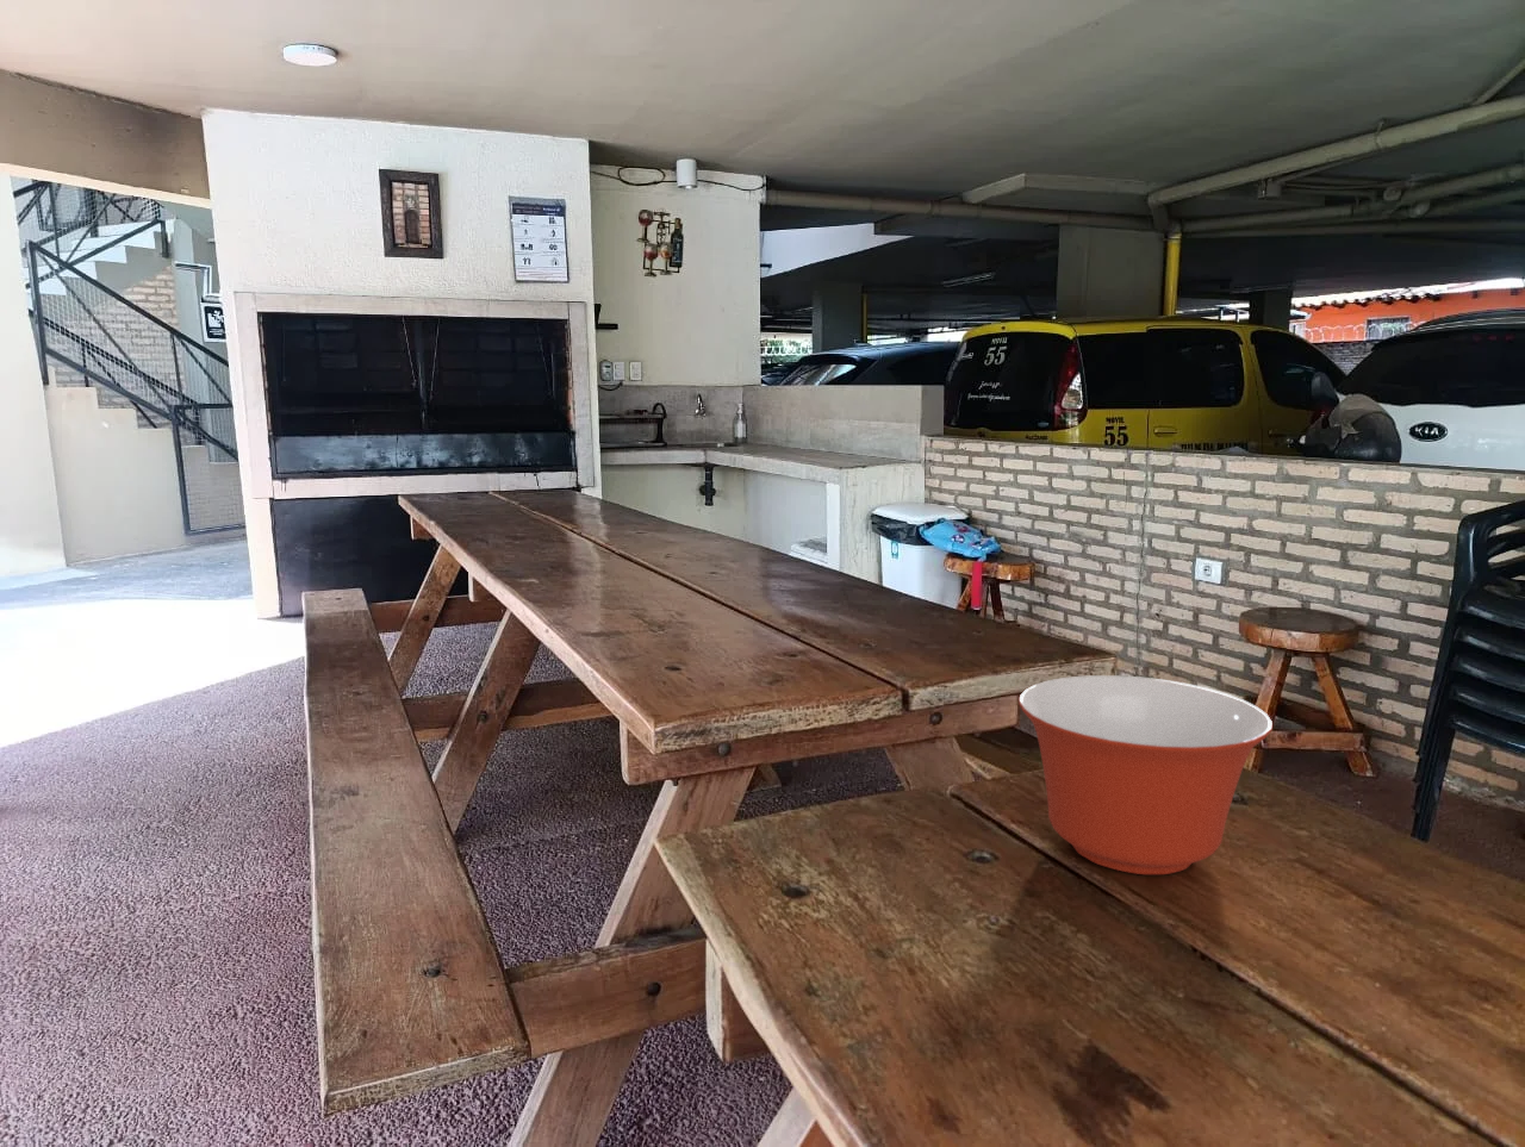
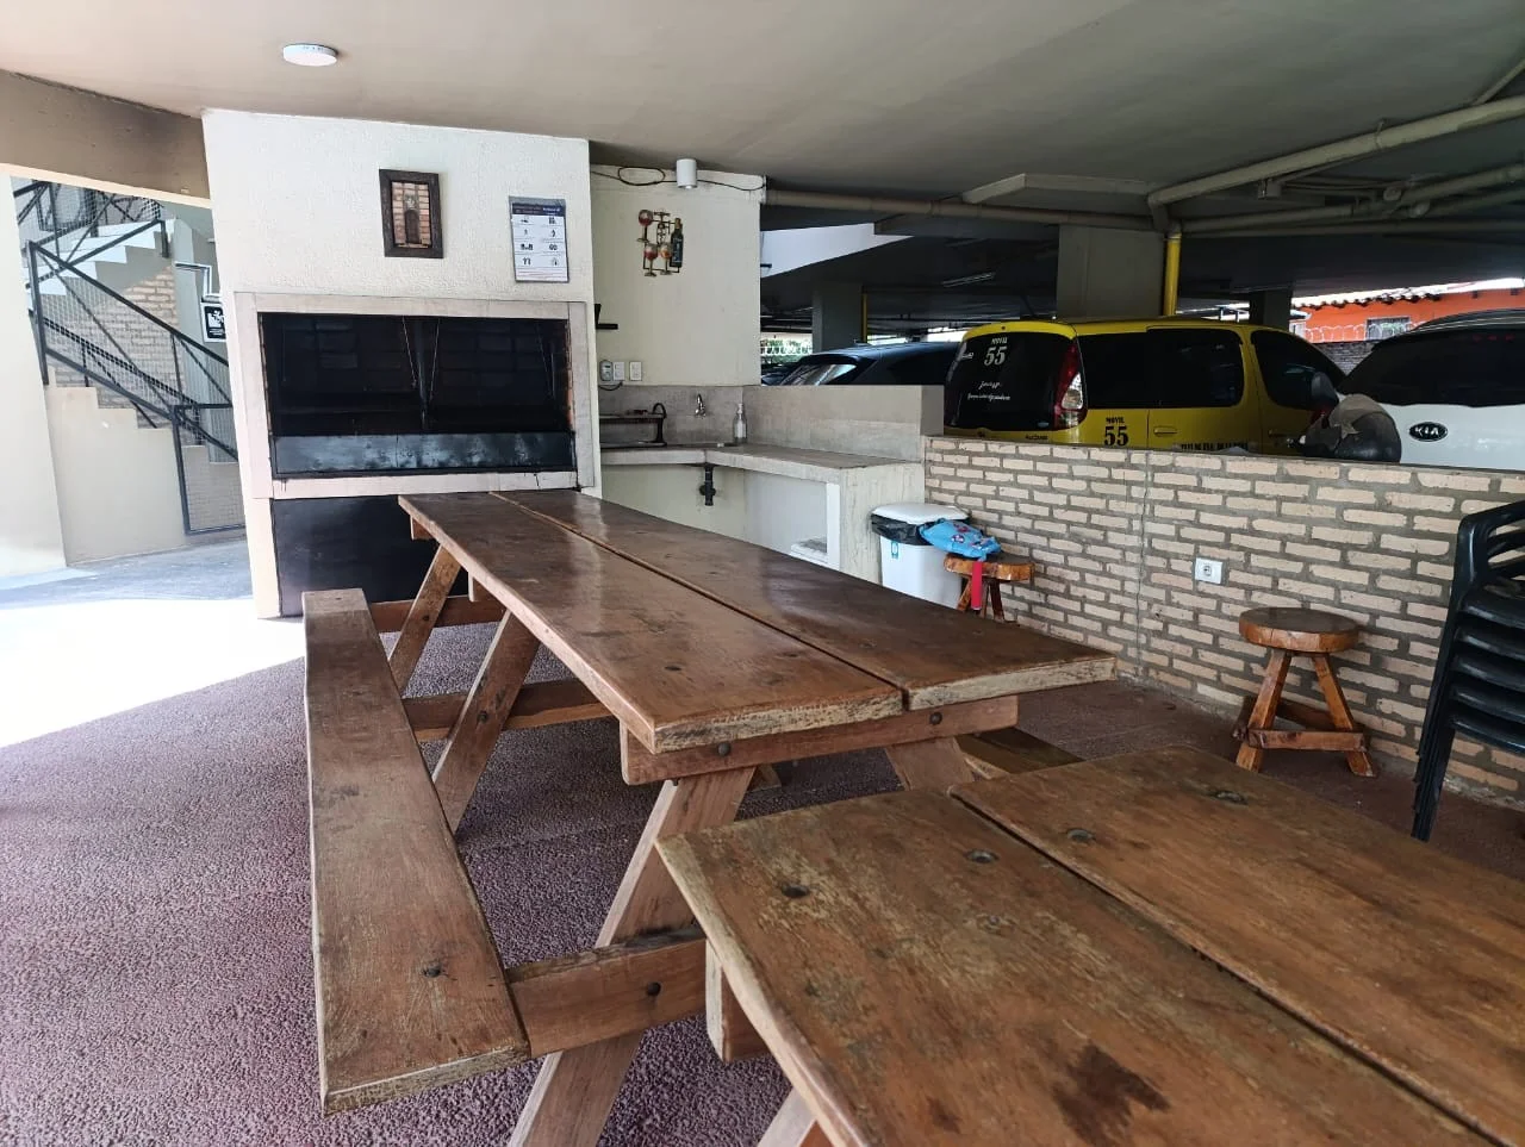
- mixing bowl [1018,675,1273,876]
